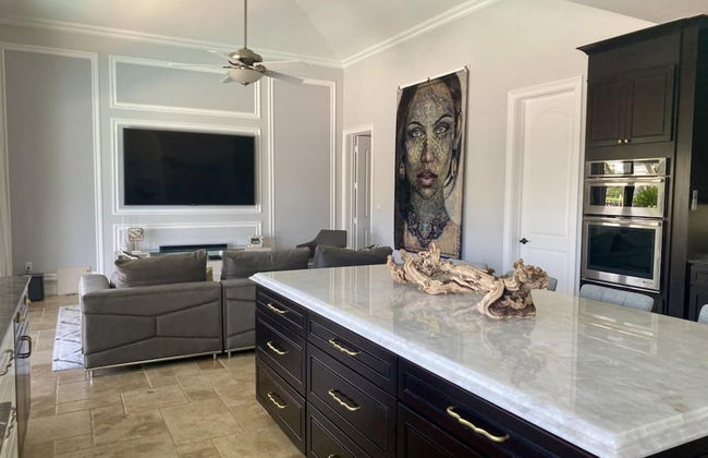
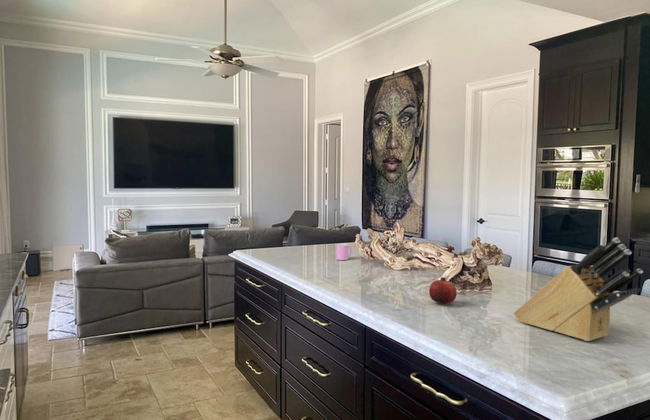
+ cup [335,243,353,261]
+ fruit [428,276,458,305]
+ knife block [513,237,644,342]
